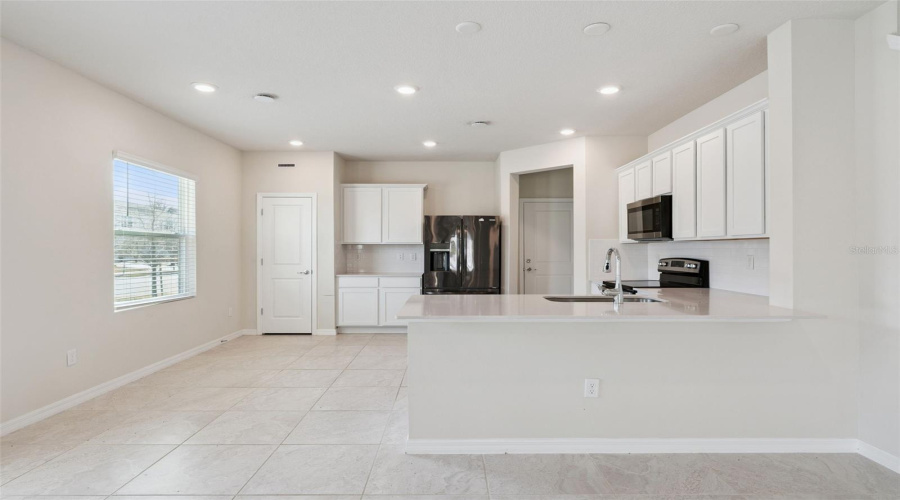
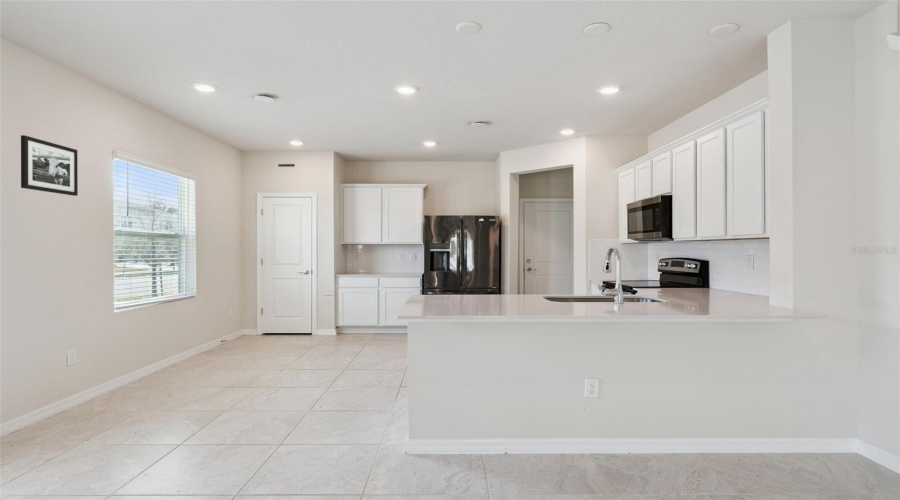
+ picture frame [20,134,79,197]
